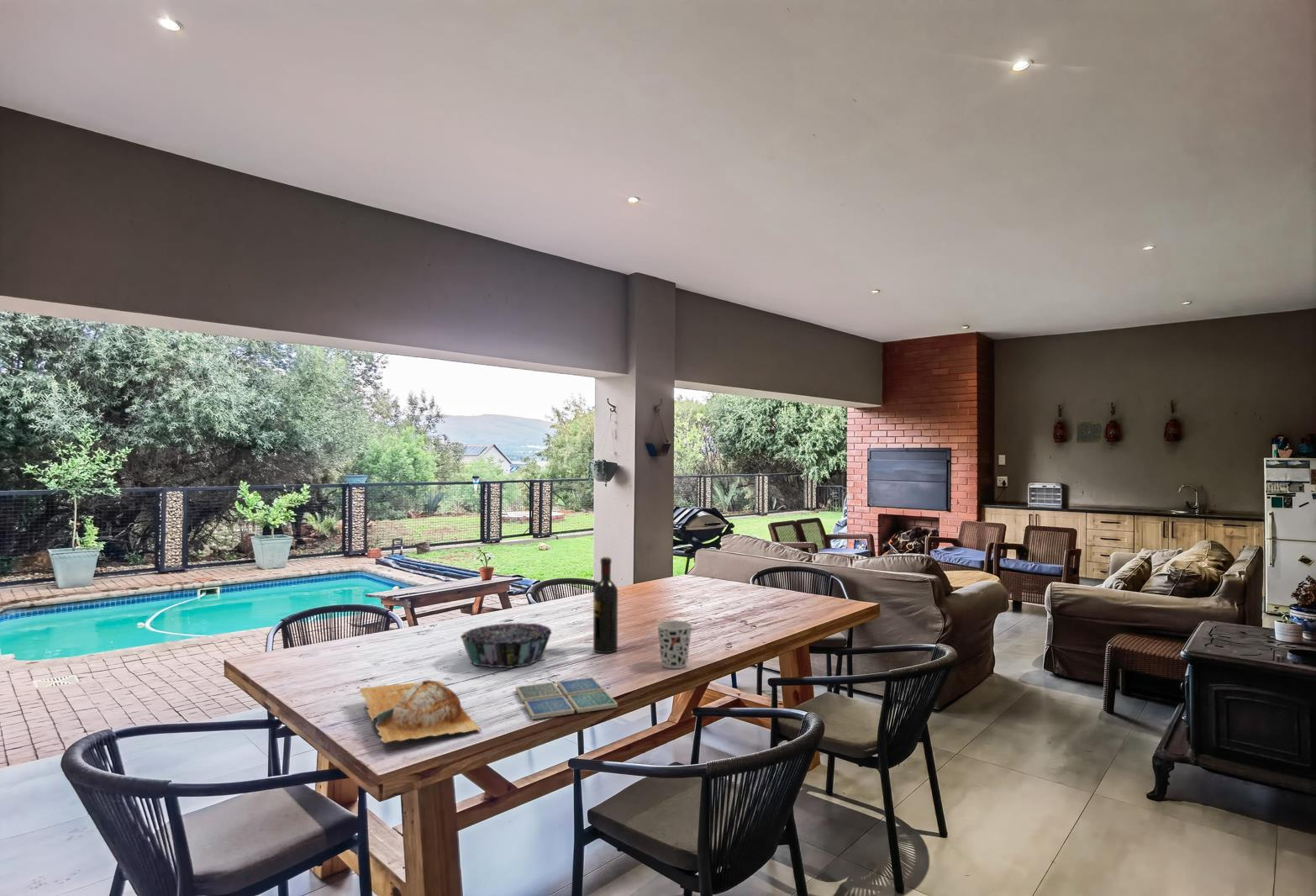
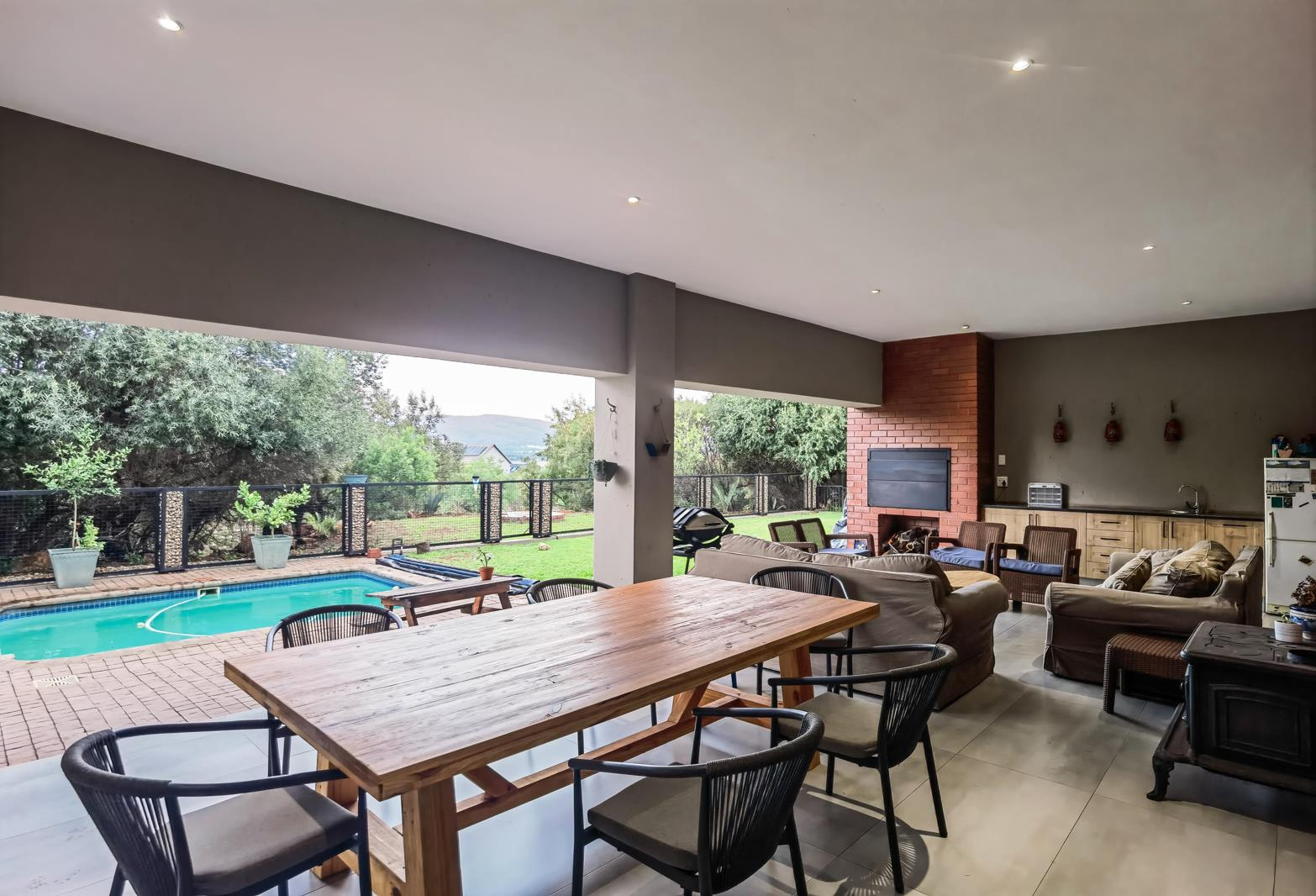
- decorative bowl [460,622,553,669]
- cup [656,619,693,669]
- chopping board [358,679,482,744]
- wine bottle [592,556,619,654]
- drink coaster [515,677,619,720]
- decorative tile [1076,420,1103,445]
